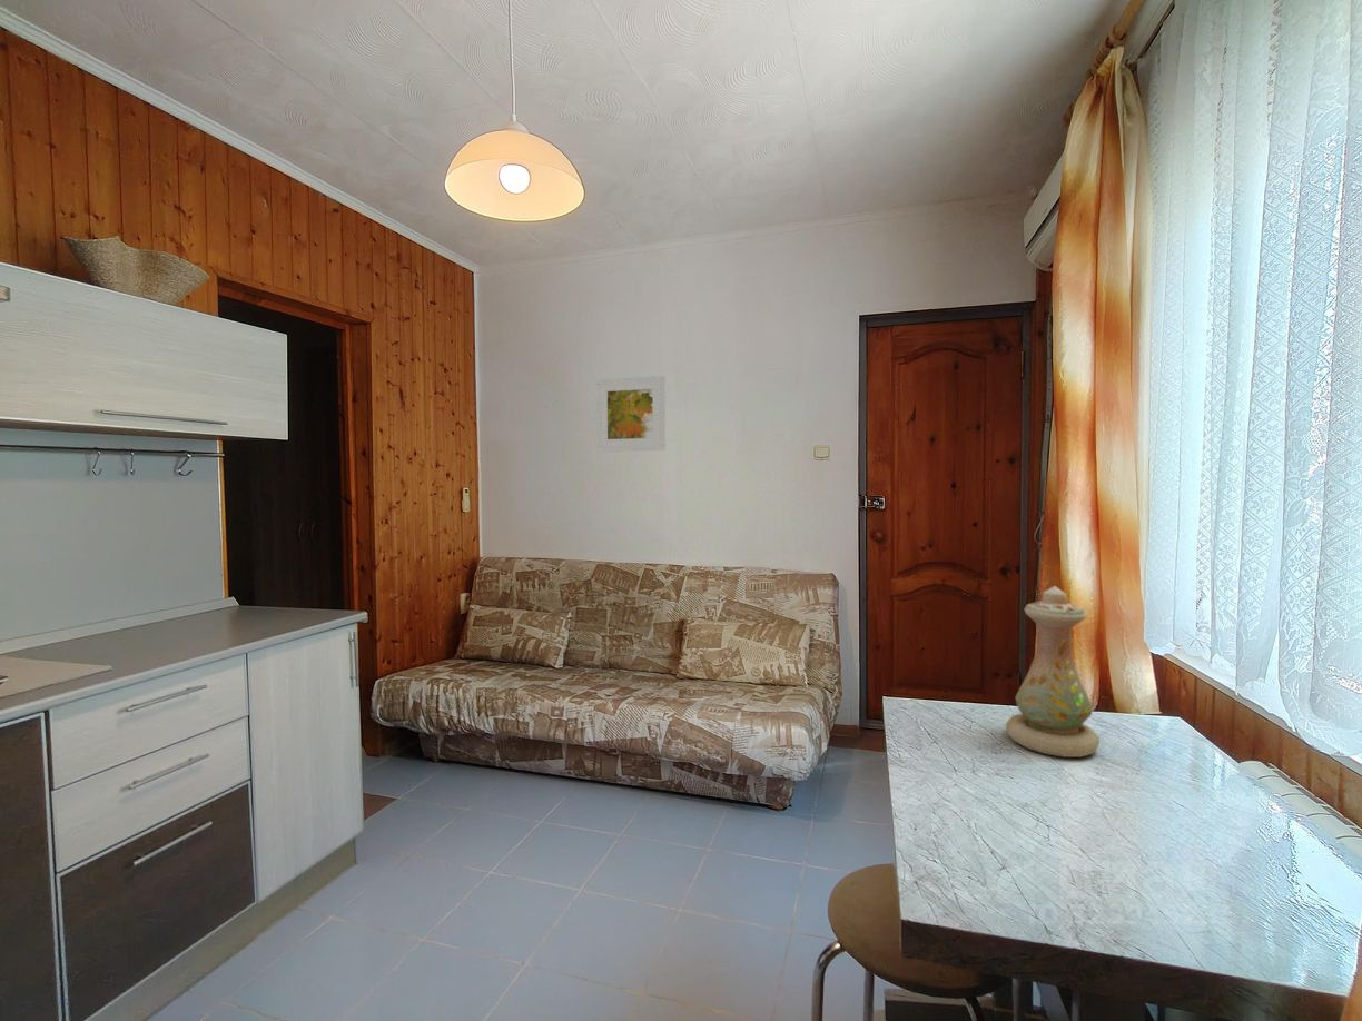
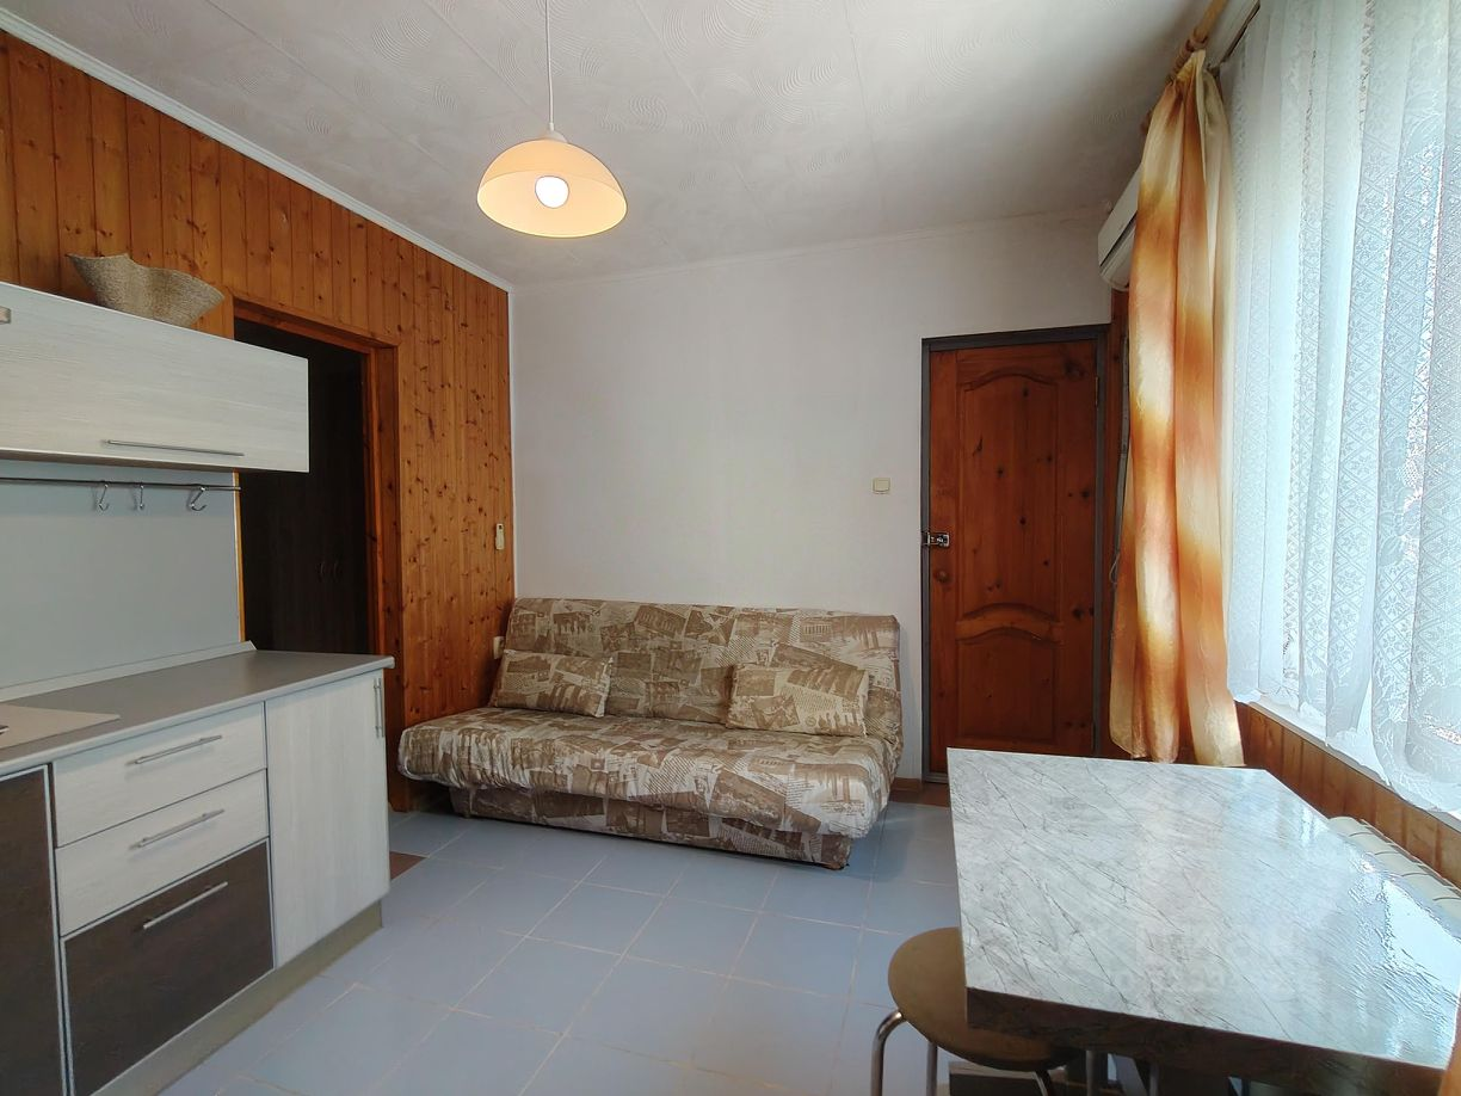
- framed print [595,375,667,453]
- vase [1005,585,1101,759]
